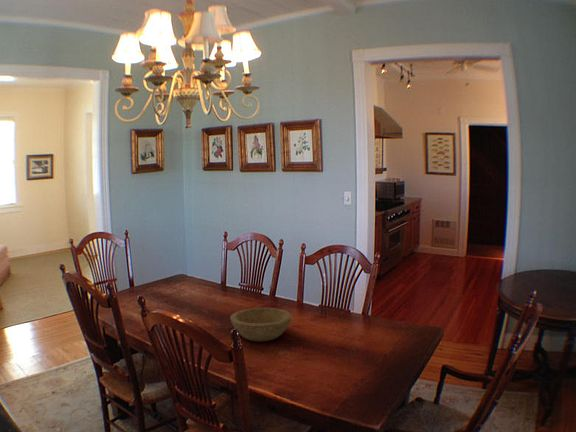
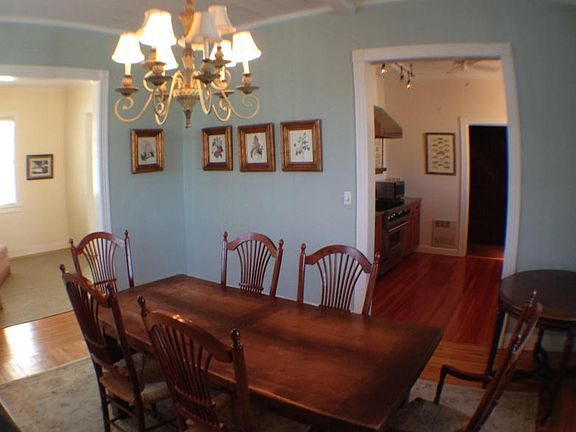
- bowl [229,307,293,342]
